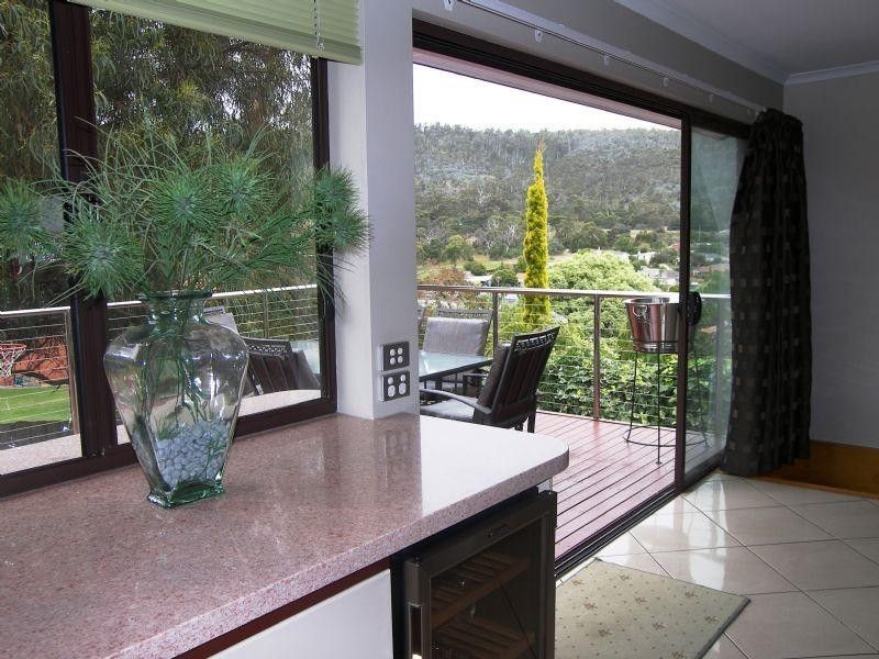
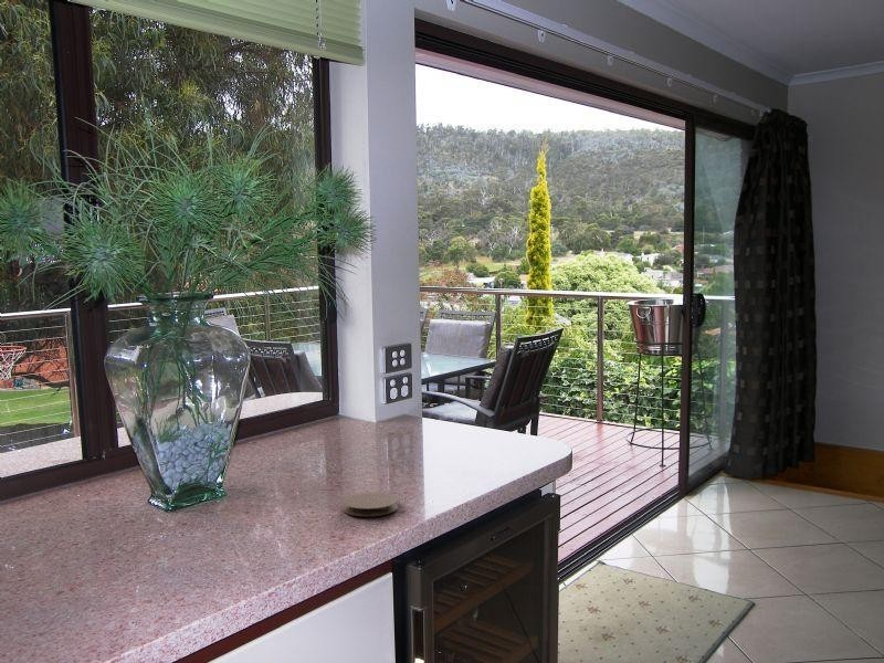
+ coaster [341,492,400,517]
